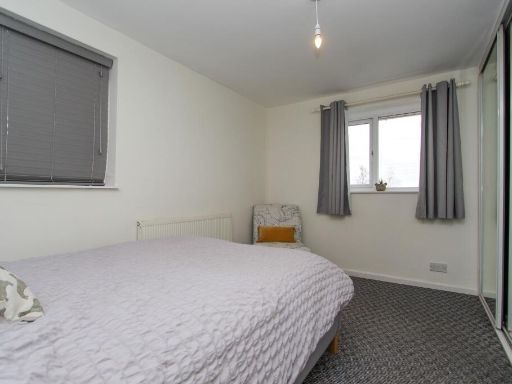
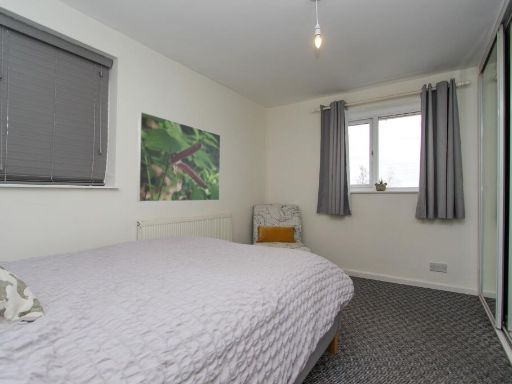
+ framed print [136,111,221,203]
